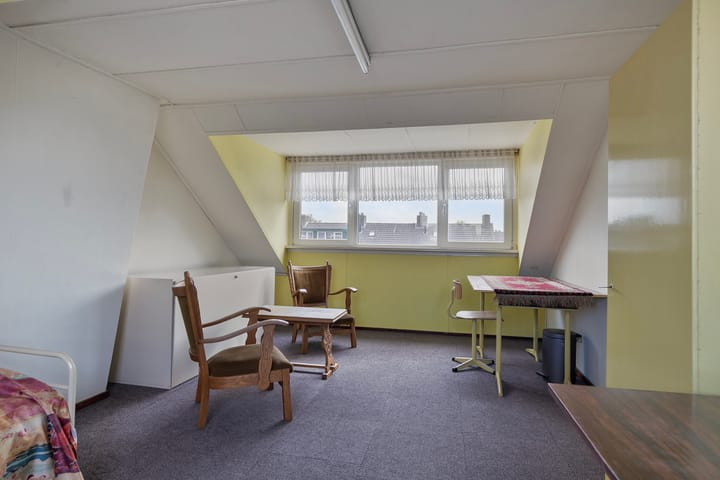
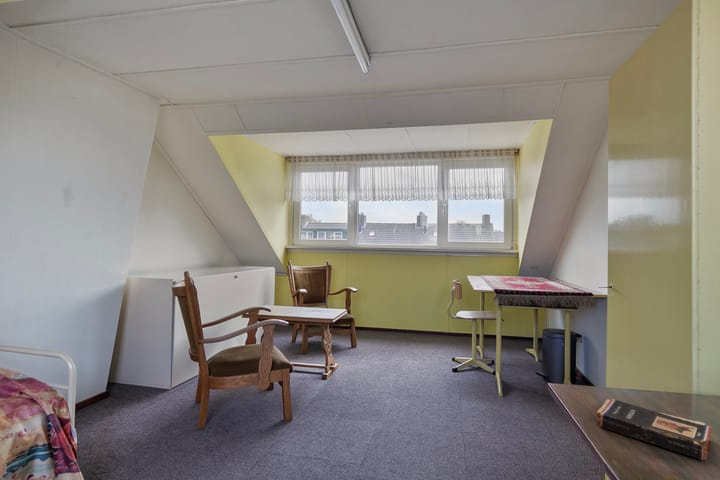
+ book [596,398,713,462]
